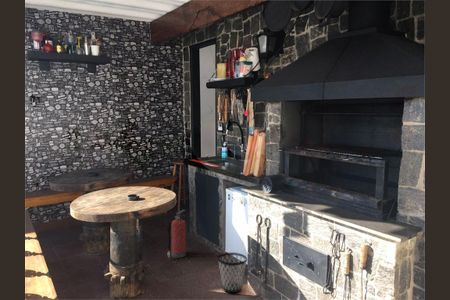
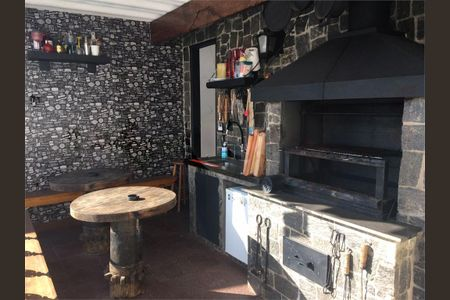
- fire extinguisher [166,209,187,259]
- wastebasket [217,251,248,294]
